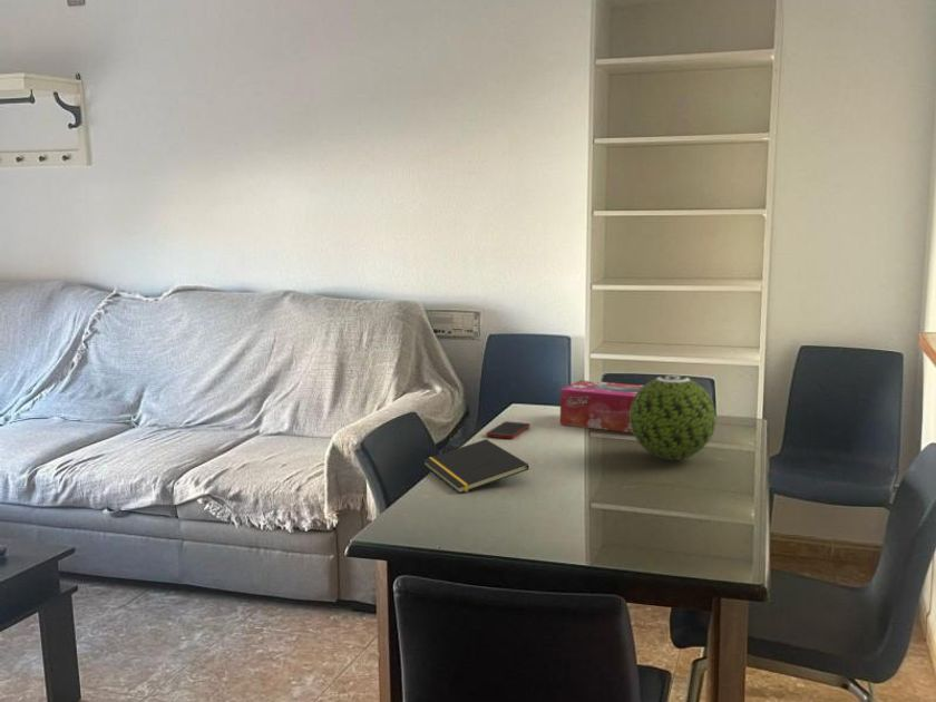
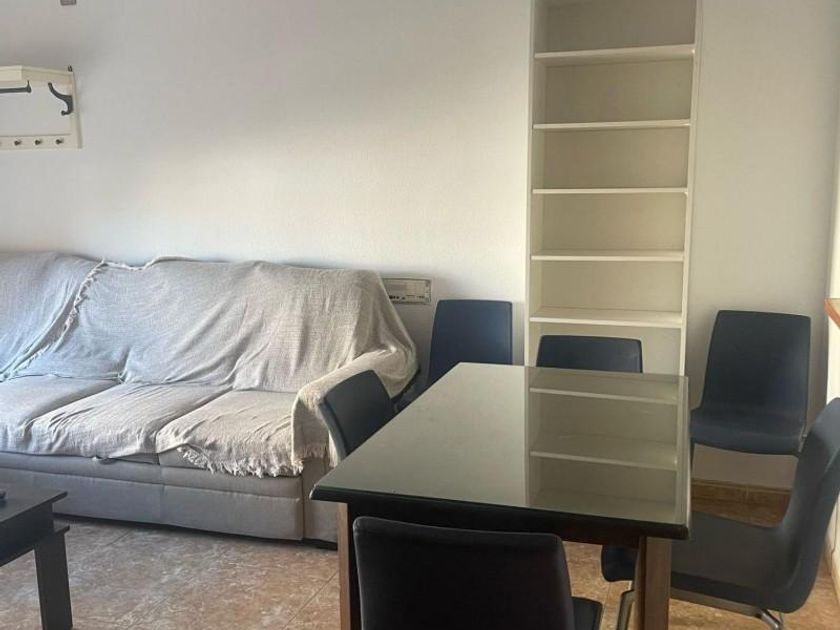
- notepad [422,438,530,495]
- cell phone [485,420,532,440]
- tissue box [559,379,644,433]
- decorative ball [630,374,716,461]
